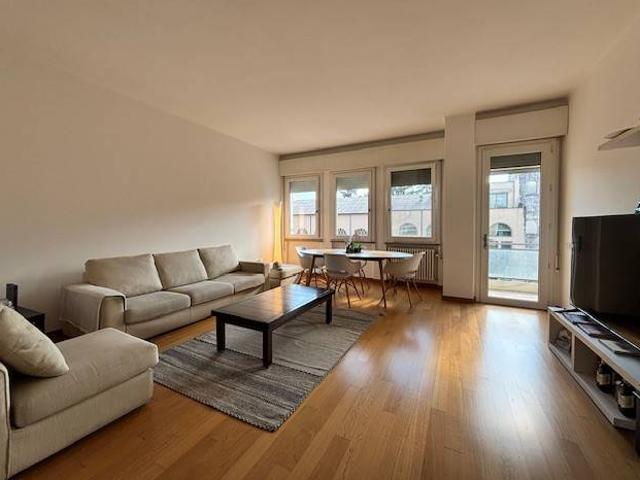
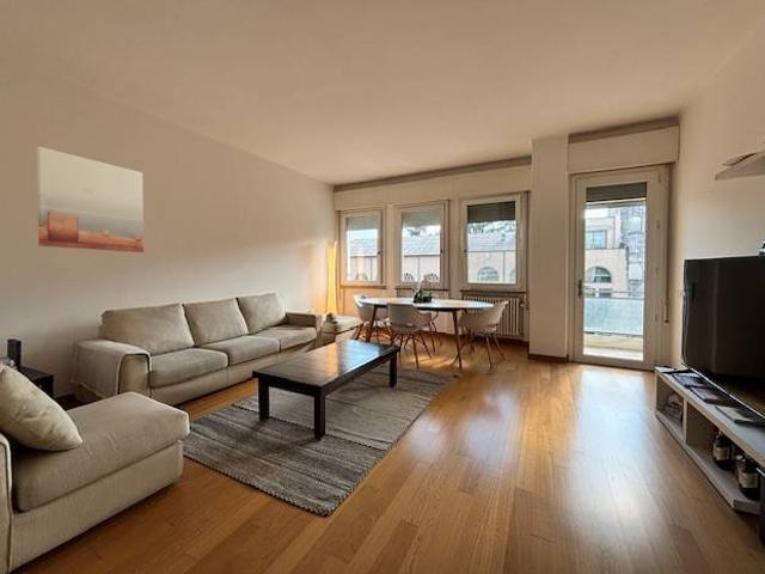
+ wall art [36,146,145,254]
